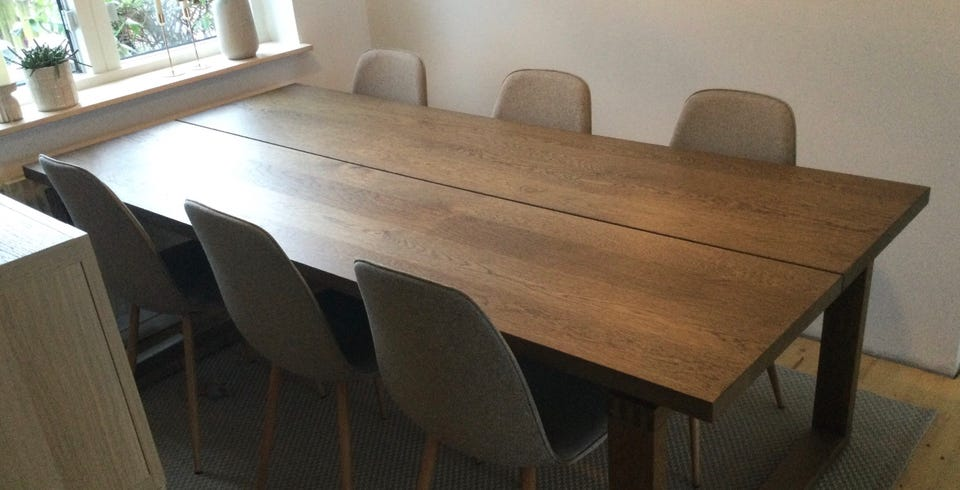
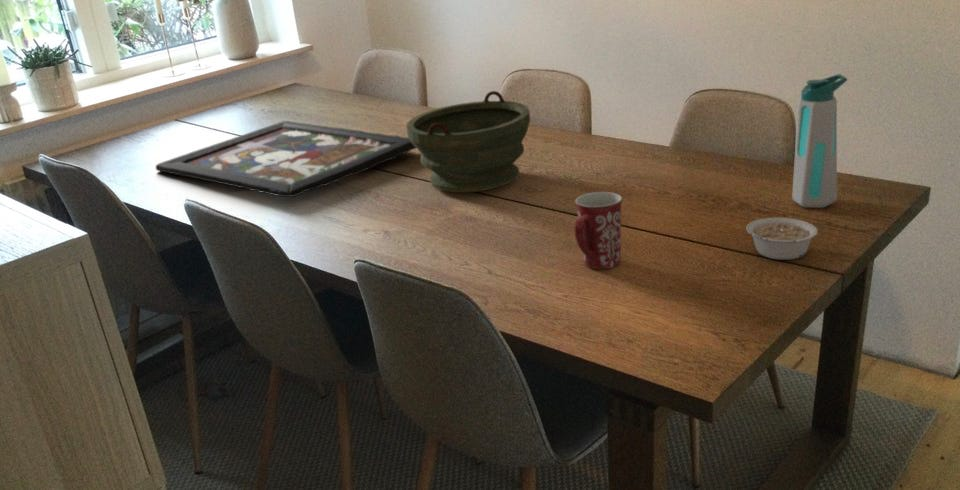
+ legume [745,217,819,261]
+ mug [573,191,623,270]
+ bowl [405,90,531,193]
+ water bottle [791,73,848,209]
+ board game [155,120,417,198]
